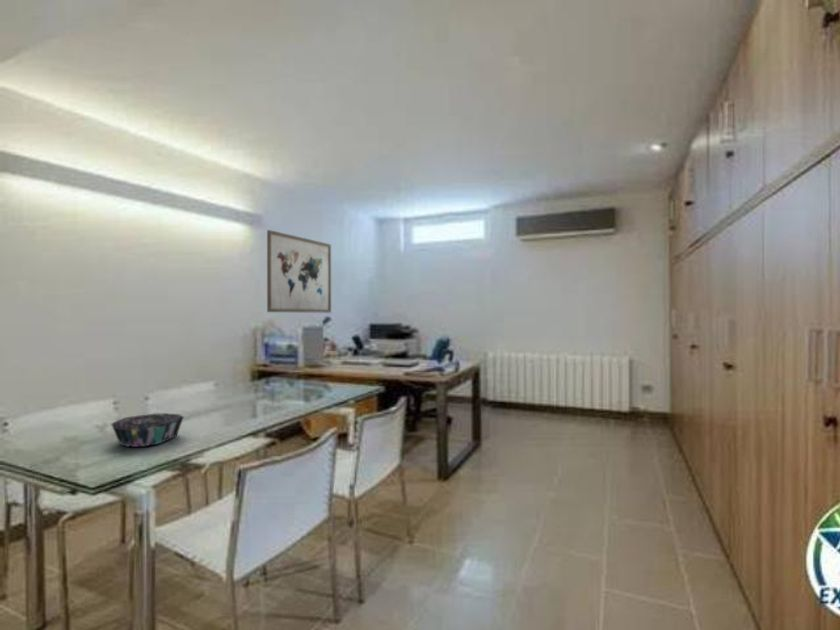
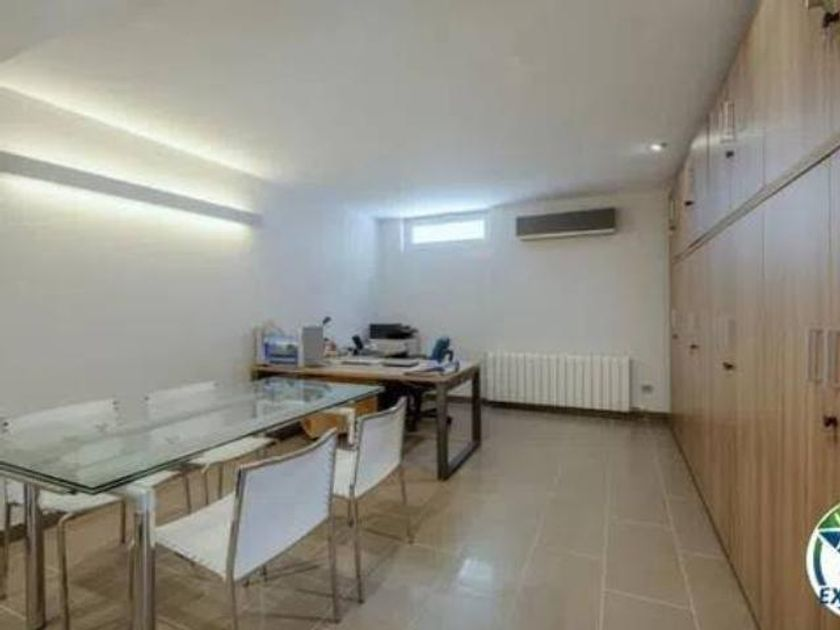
- decorative bowl [110,412,185,448]
- wall art [266,229,332,314]
